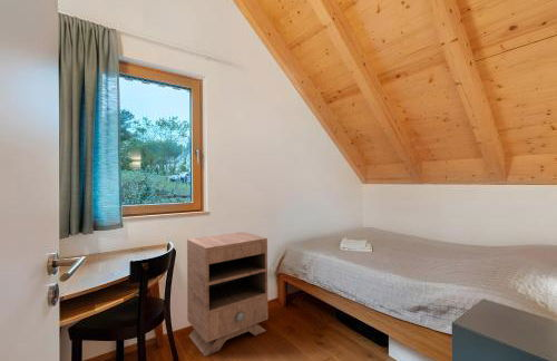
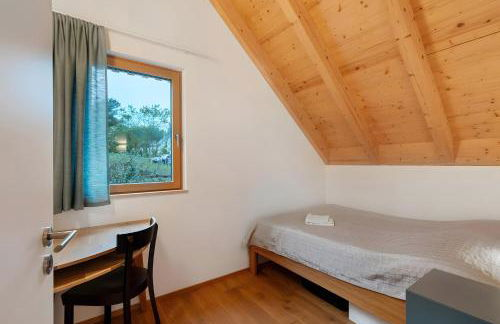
- nightstand [186,231,270,358]
